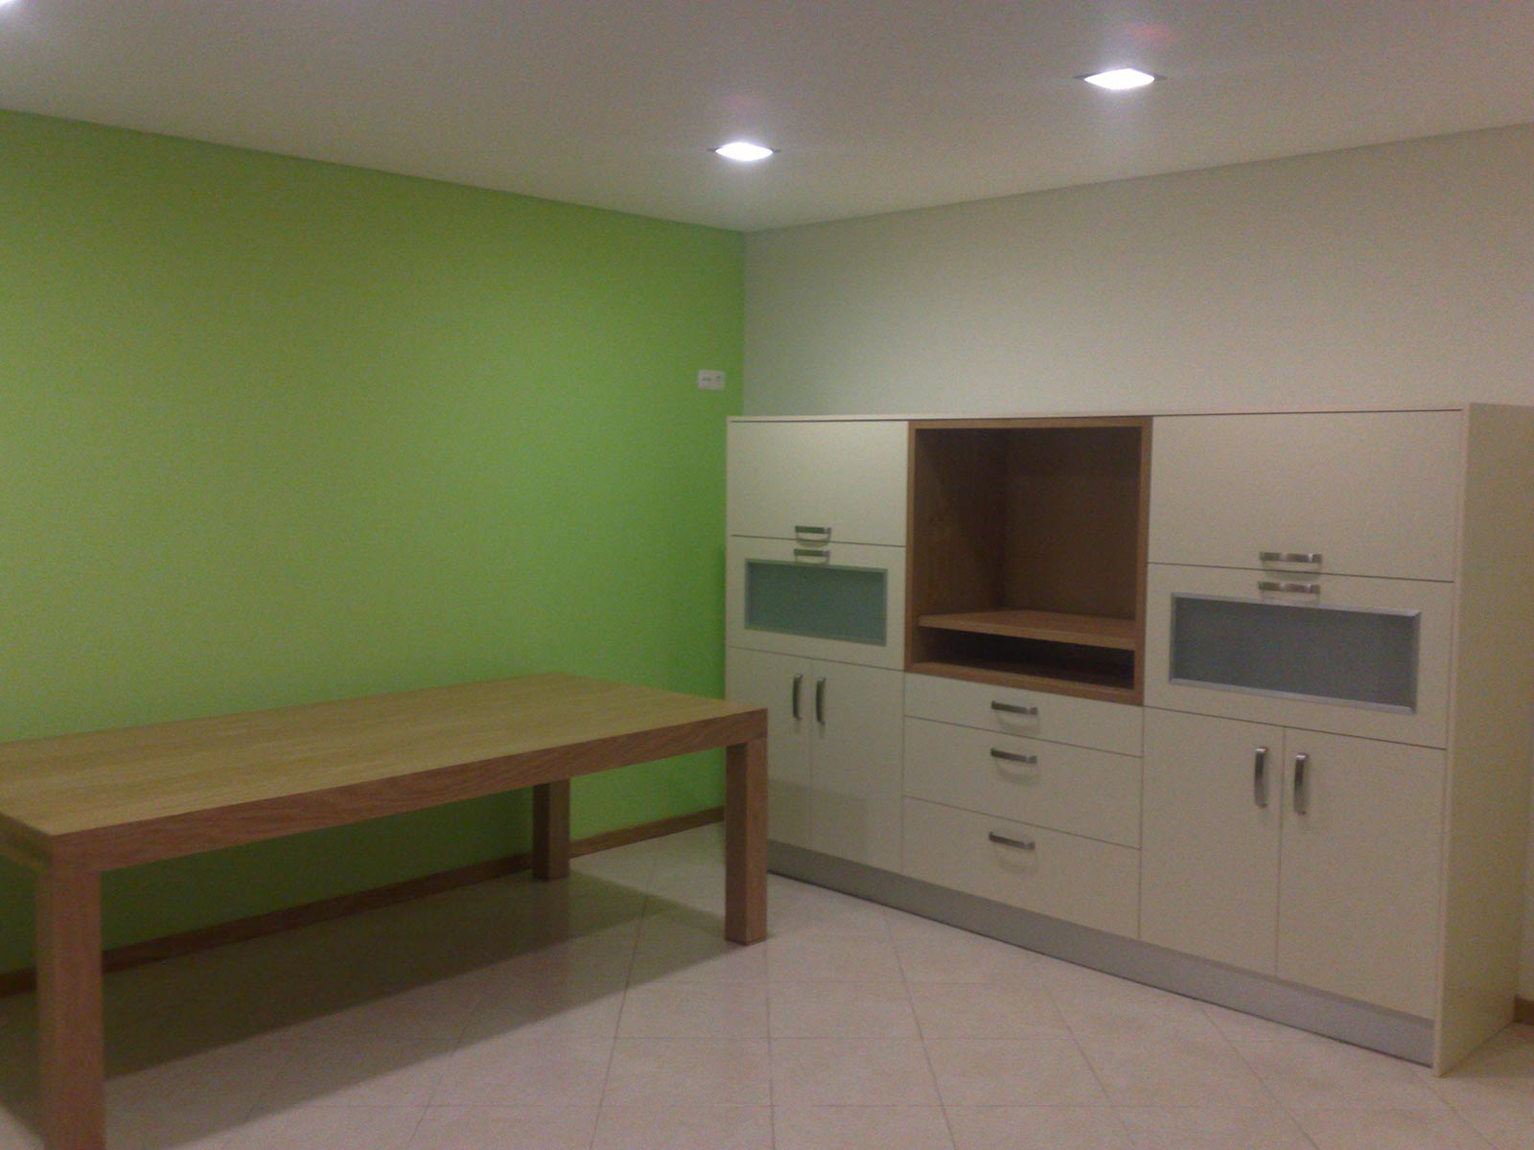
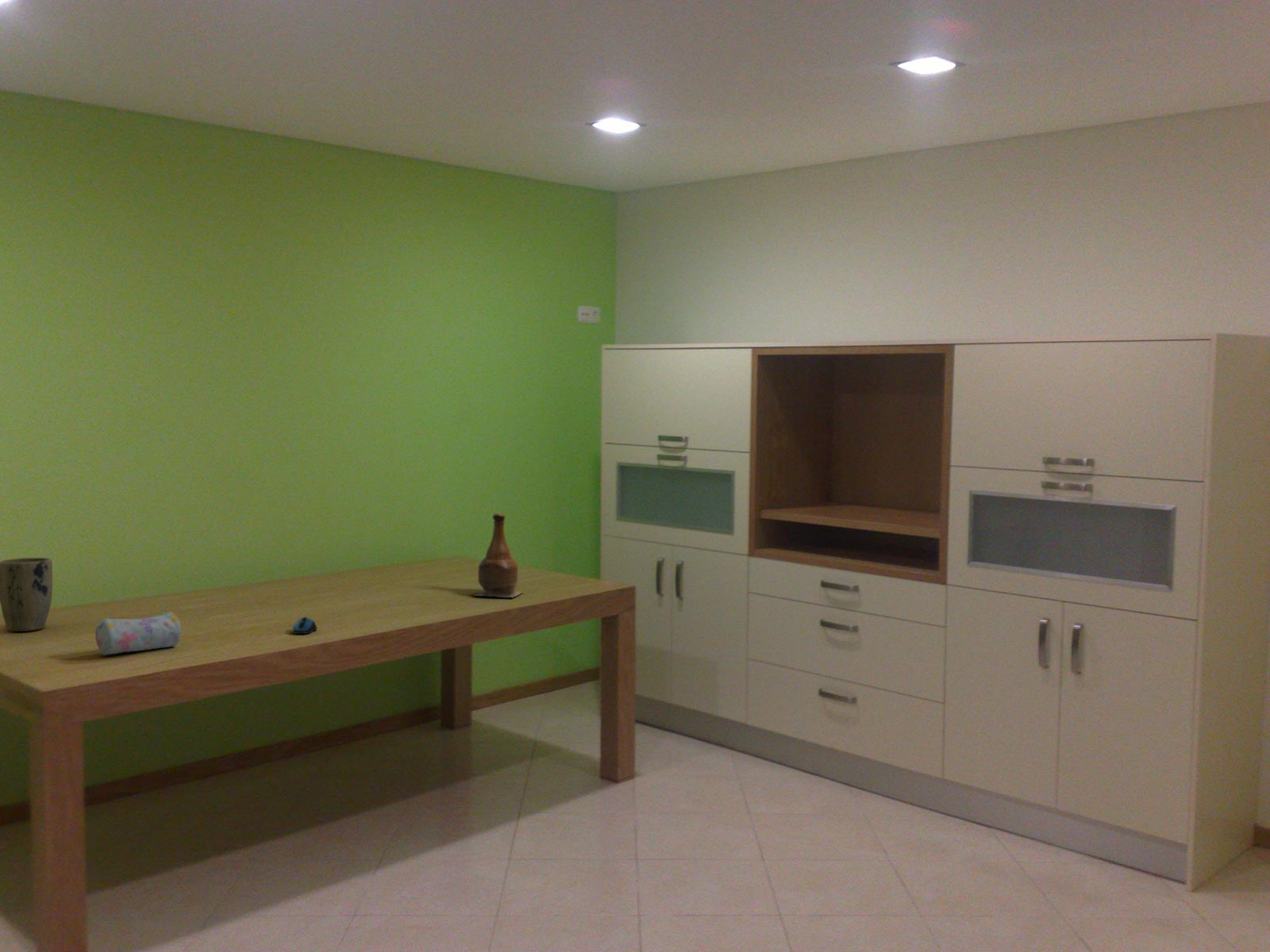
+ bottle [474,512,525,598]
+ pencil case [94,611,182,656]
+ computer mouse [292,616,318,635]
+ plant pot [0,557,53,632]
